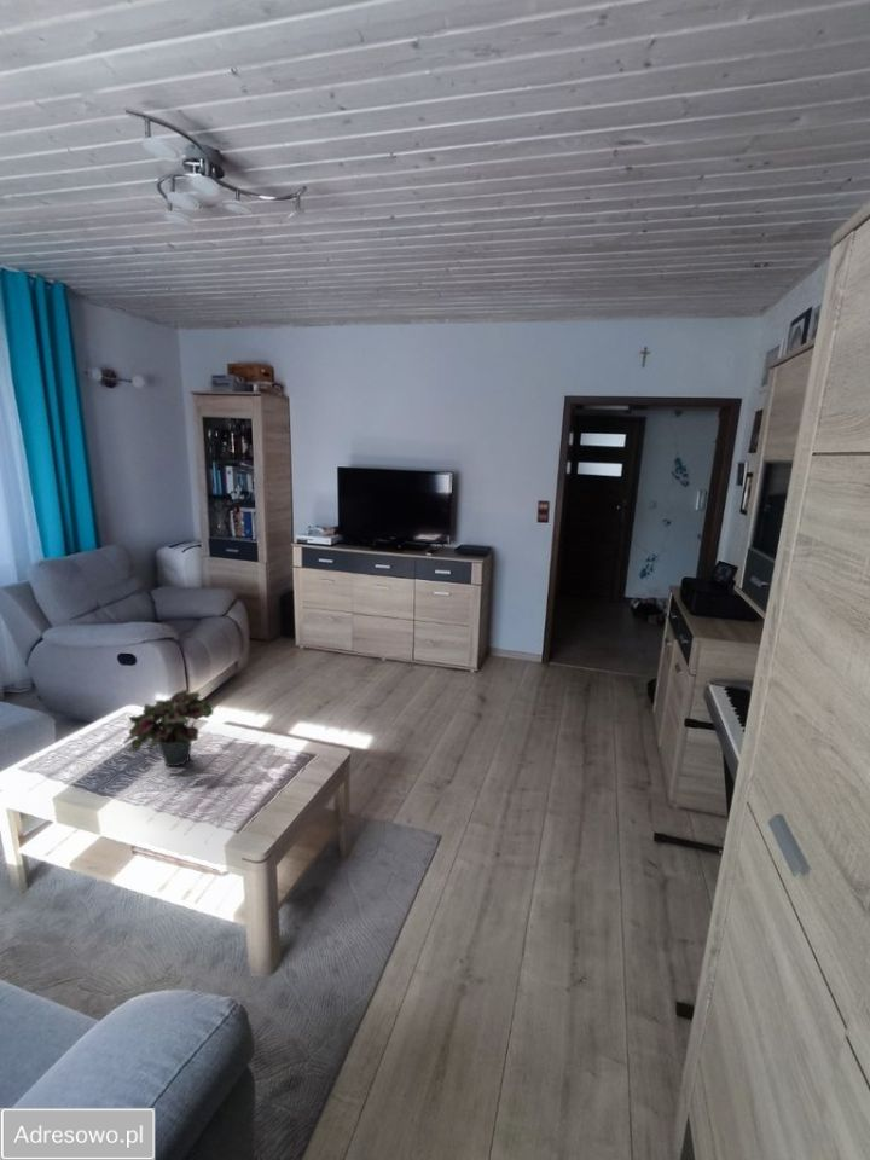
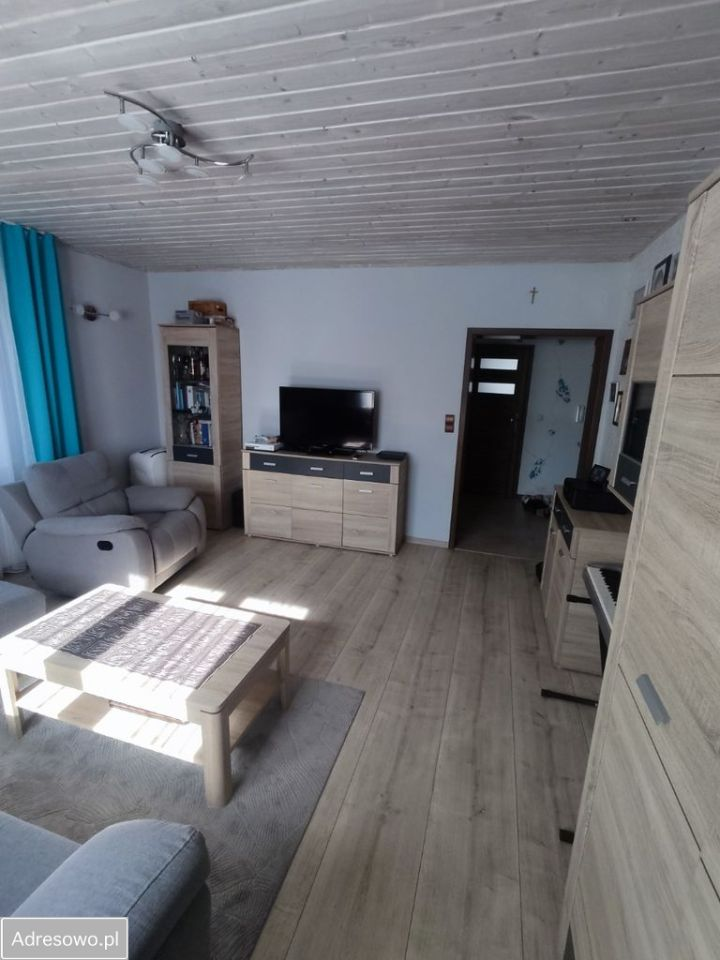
- potted plant [123,688,218,767]
